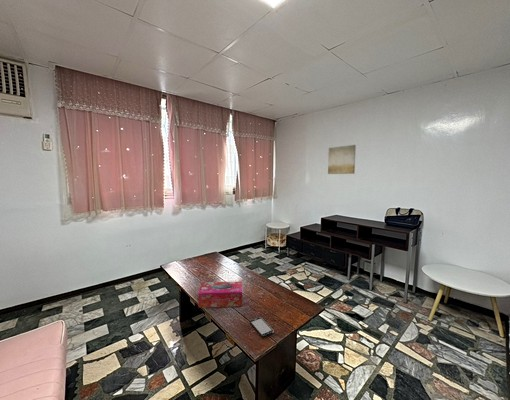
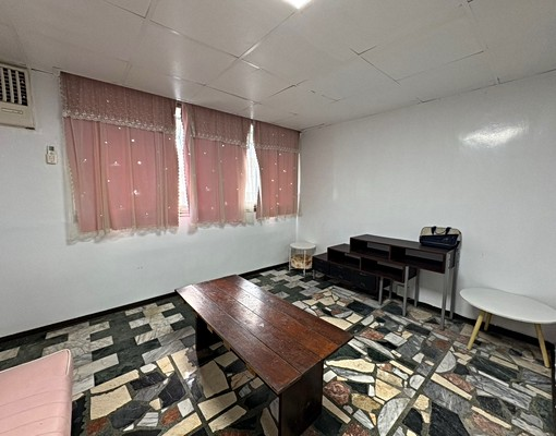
- tissue box [197,280,243,309]
- smartphone [249,316,275,338]
- wall art [327,144,357,175]
